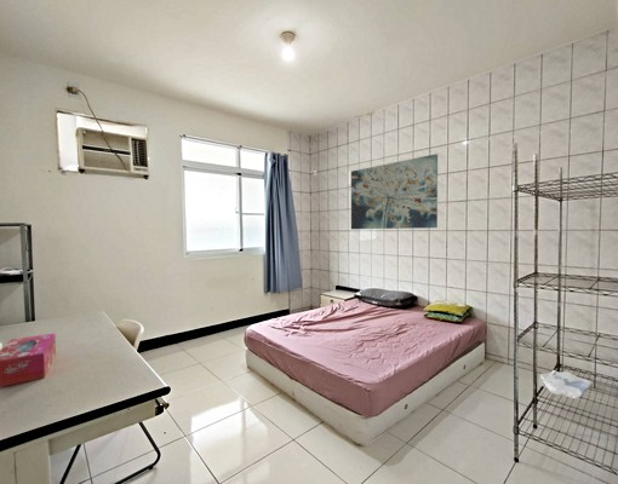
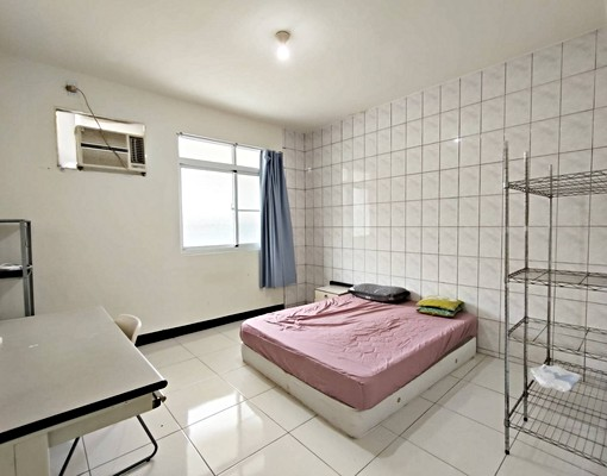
- wall art [350,152,439,230]
- tissue box [0,332,57,388]
